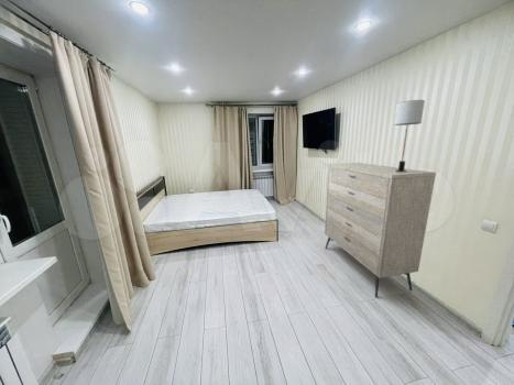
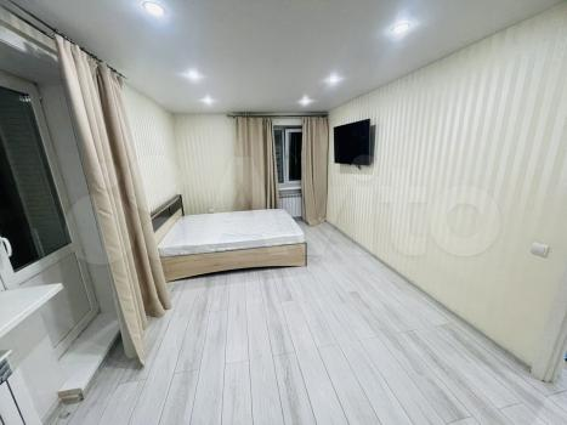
- dresser [324,162,437,298]
- table lamp [393,99,426,173]
